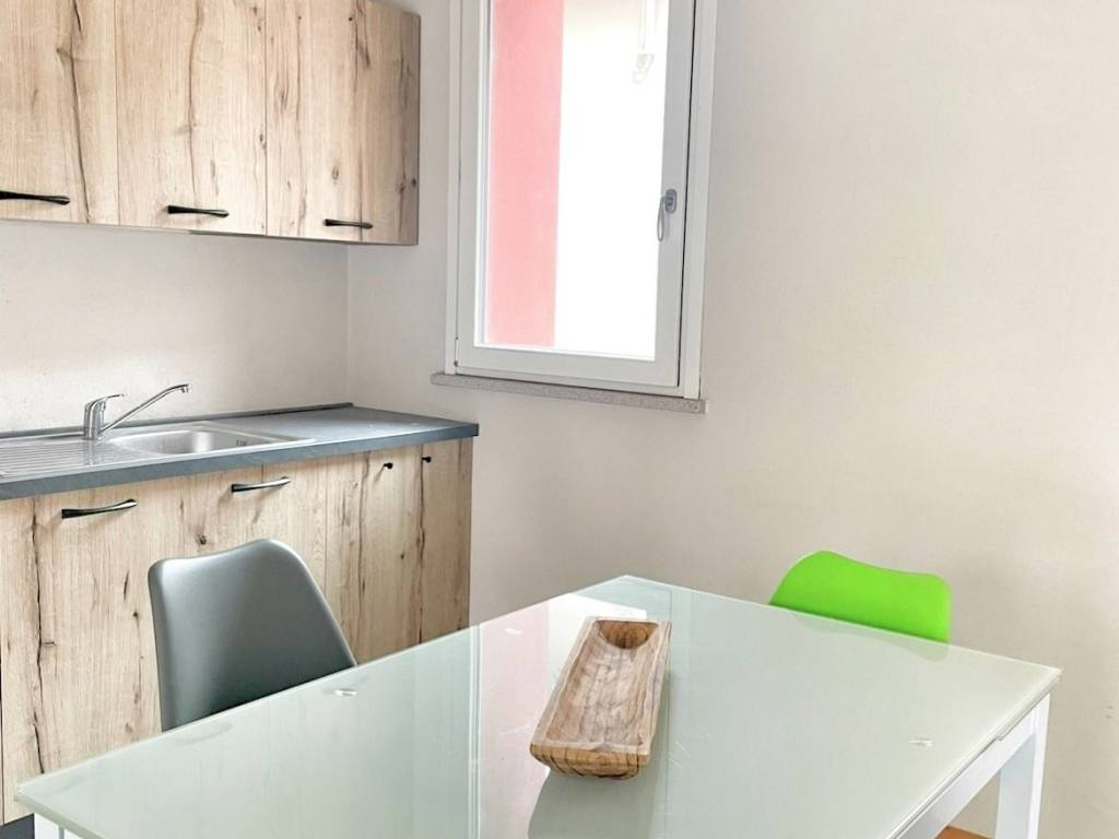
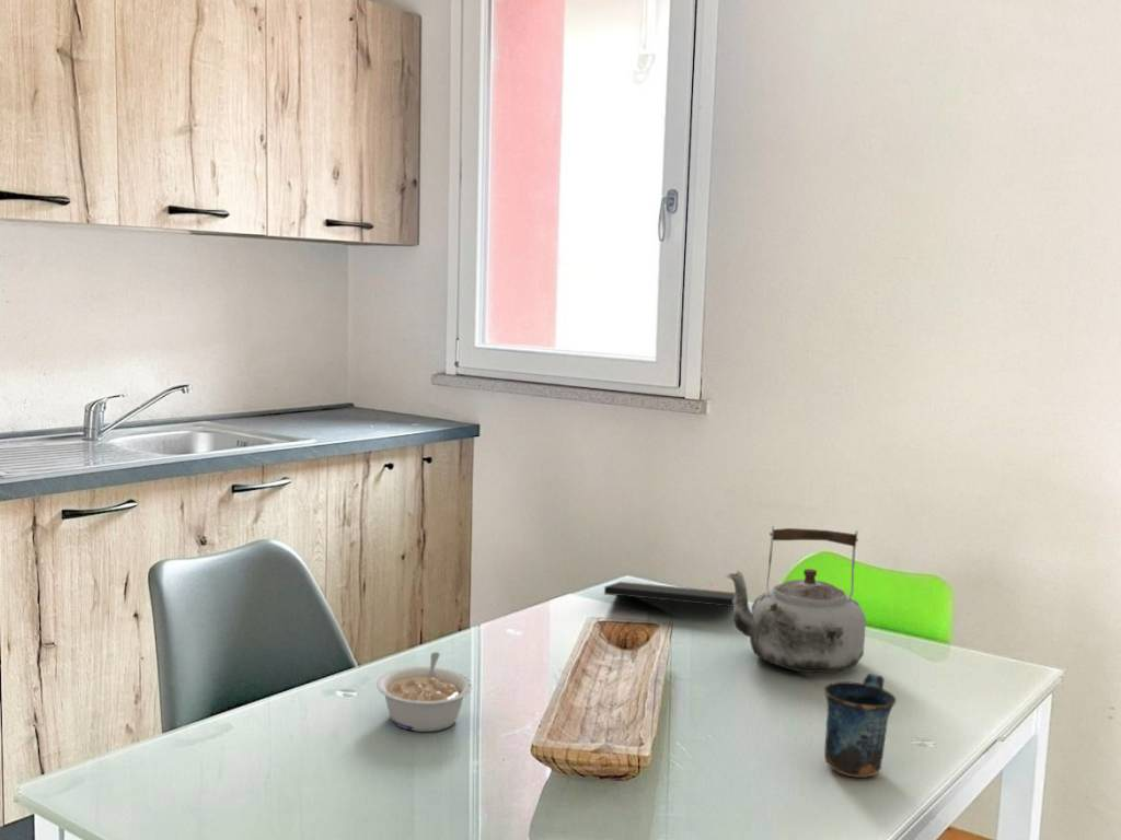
+ notepad [603,581,735,608]
+ mug [823,673,898,779]
+ kettle [725,525,867,674]
+ legume [375,651,473,733]
